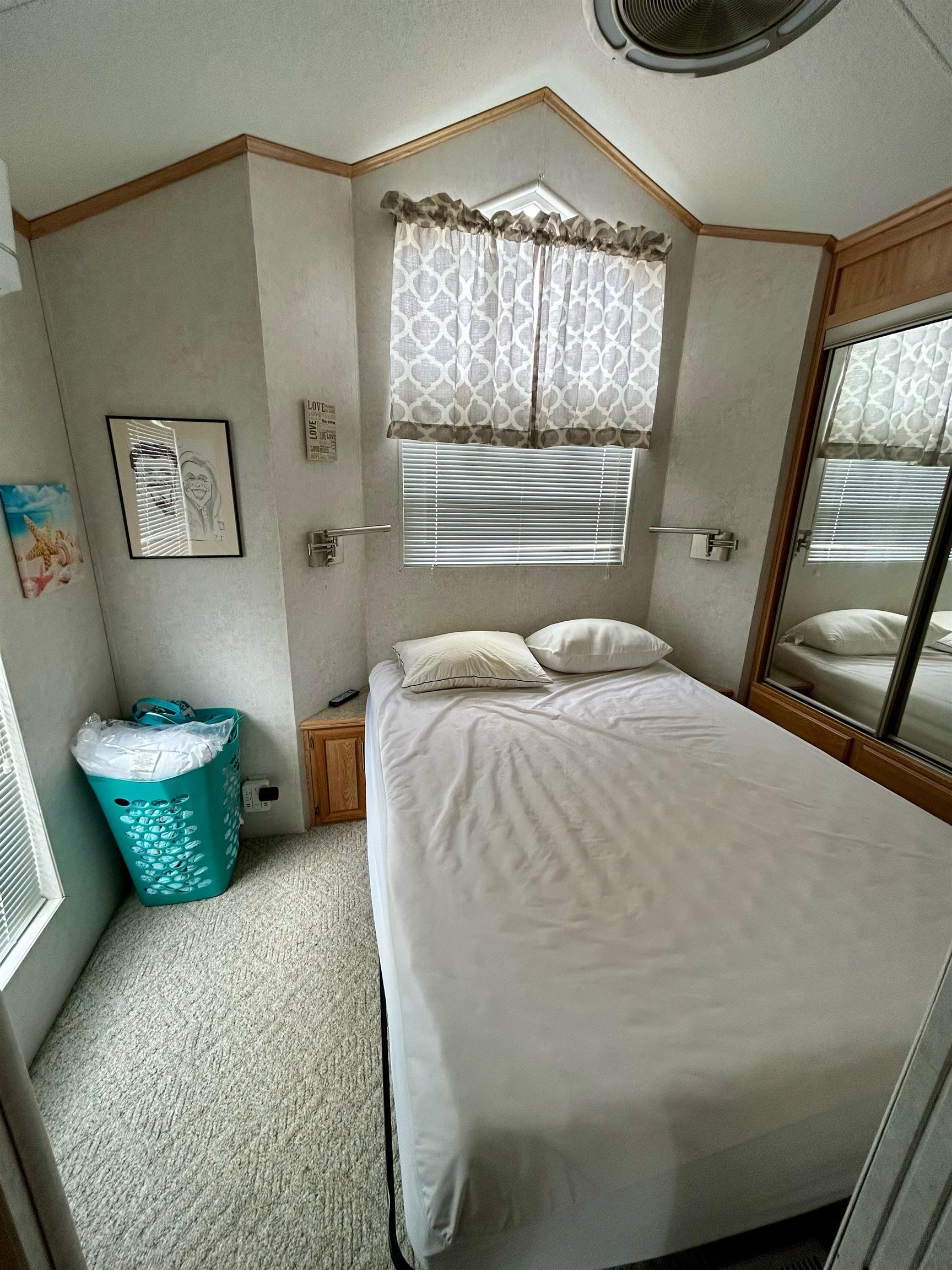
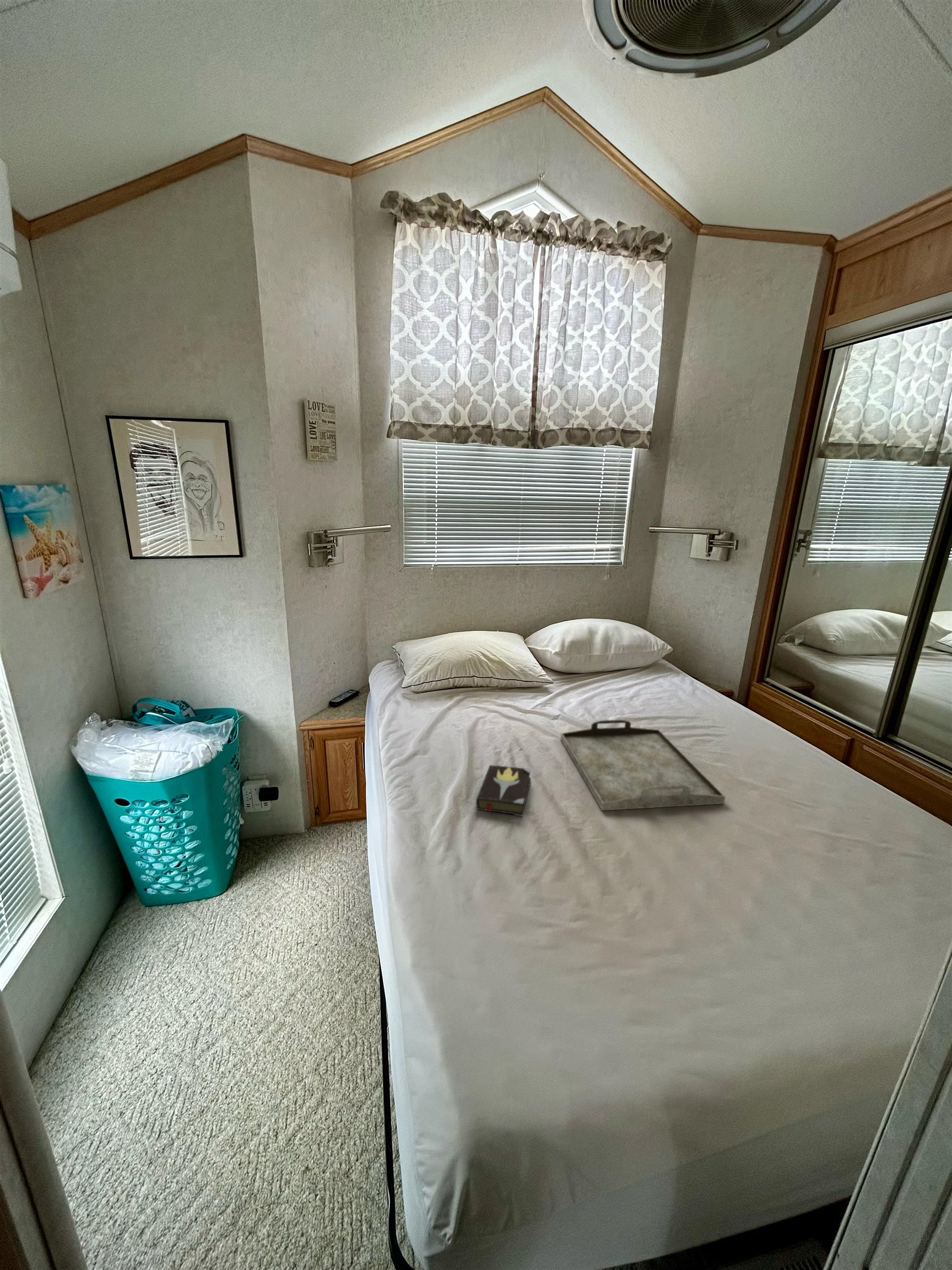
+ serving tray [560,719,726,811]
+ hardback book [475,765,532,817]
